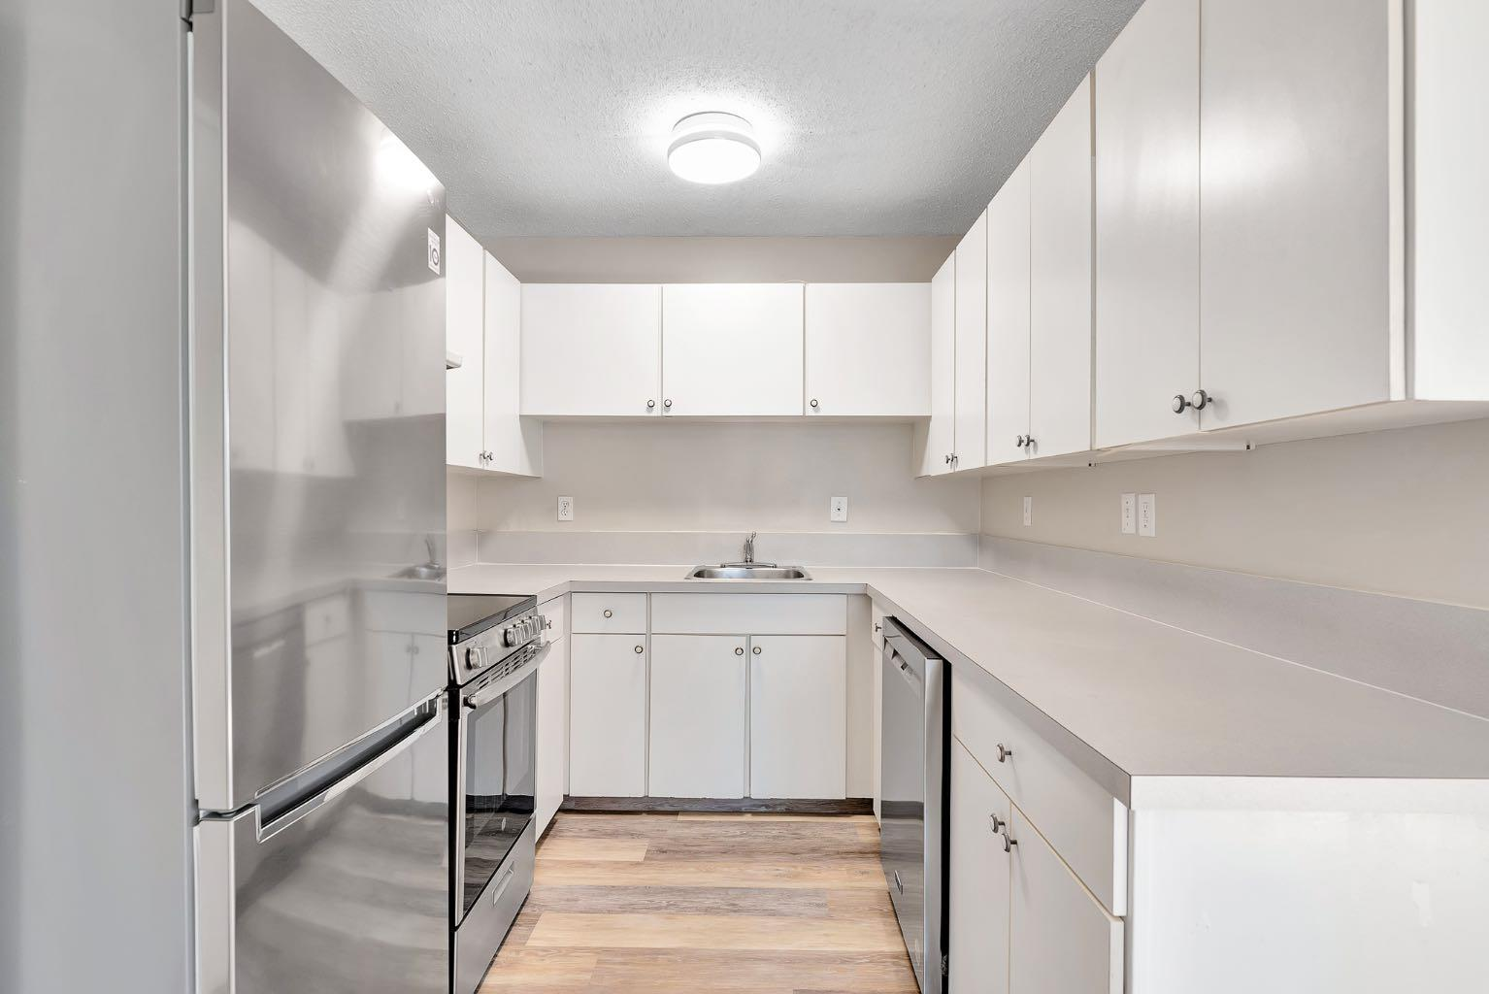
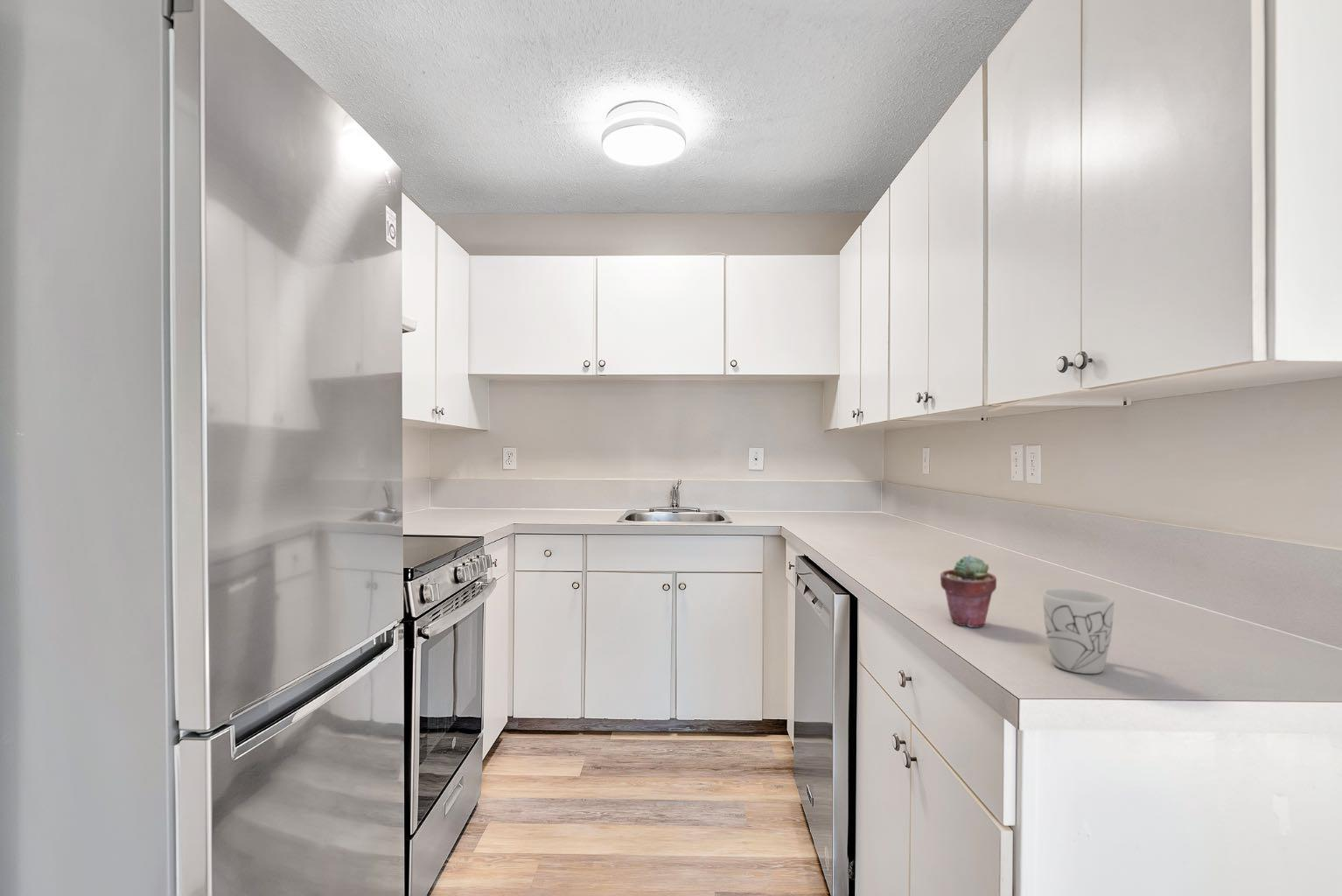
+ mug [1042,588,1115,675]
+ potted succulent [940,554,997,628]
